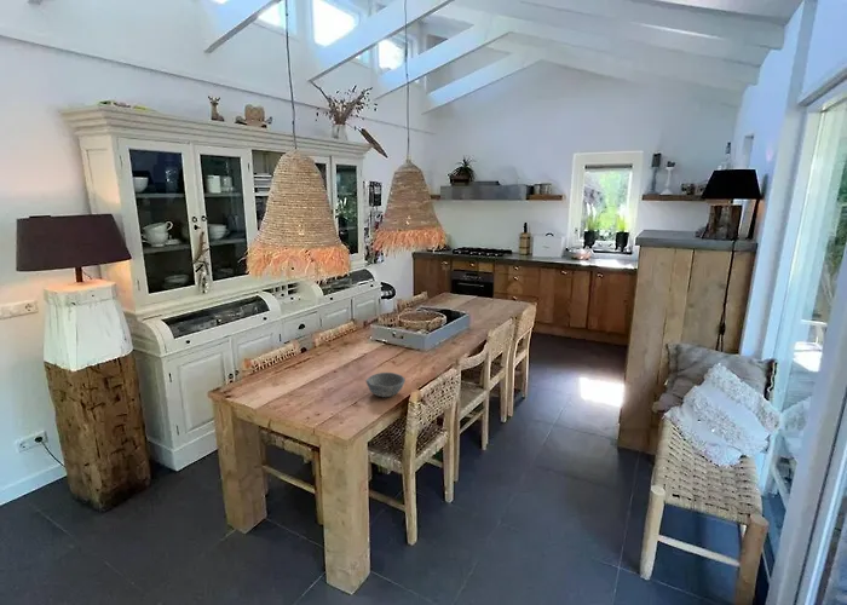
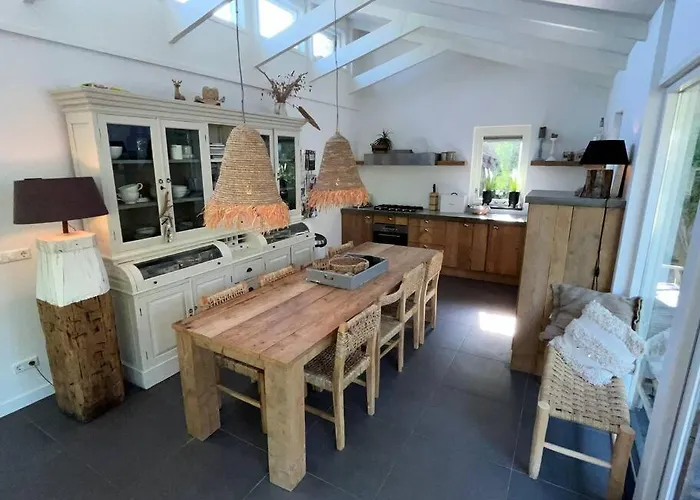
- bowl [364,371,407,398]
